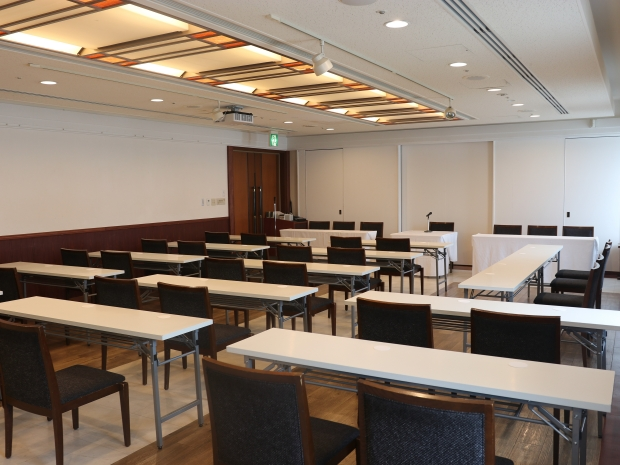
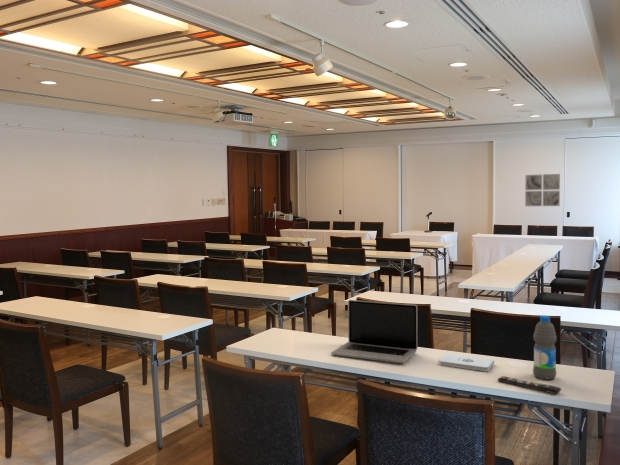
+ wall art [524,173,561,207]
+ water bottle [532,315,558,381]
+ remote control [497,375,562,395]
+ laptop [330,299,418,364]
+ notepad [439,353,495,372]
